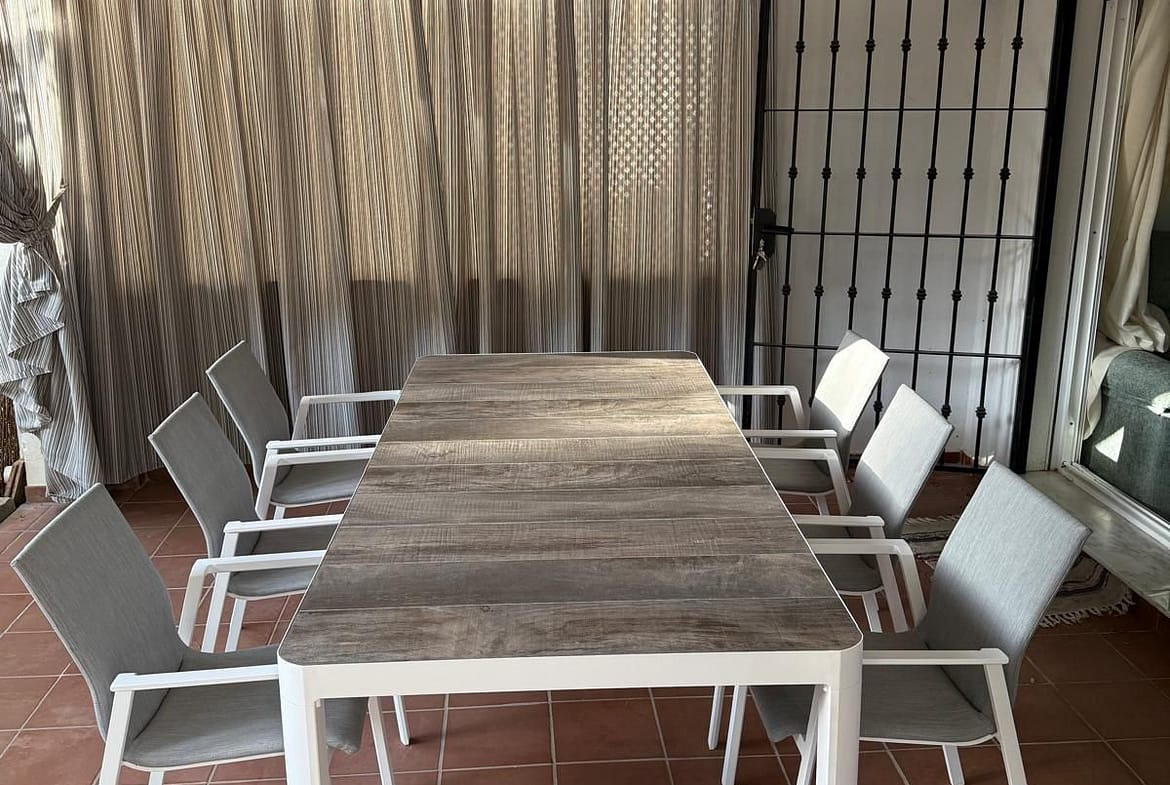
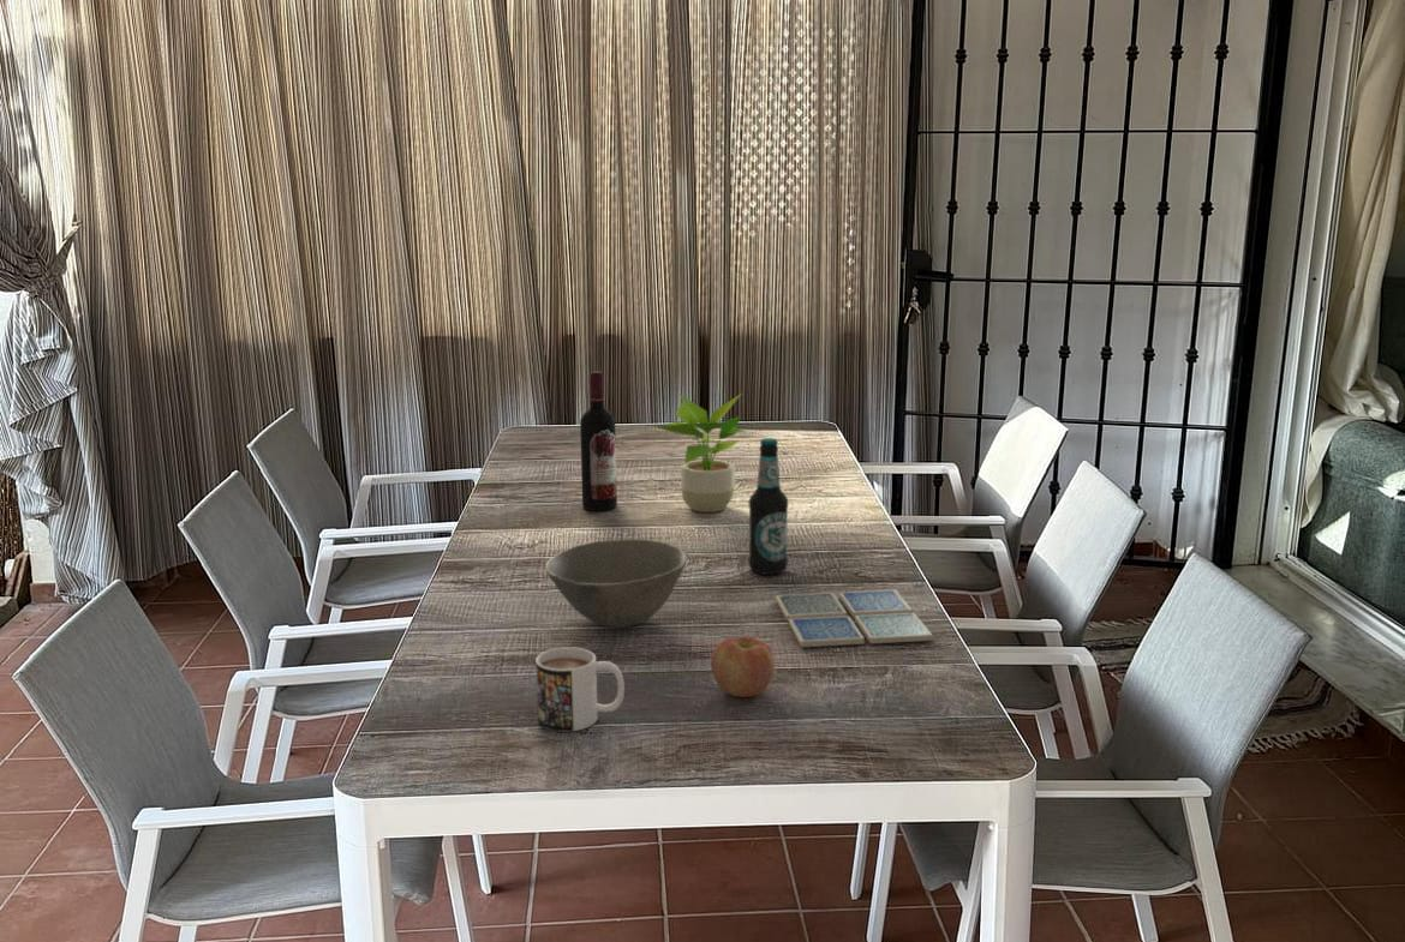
+ potted plant [652,392,747,514]
+ apple [710,635,776,698]
+ wine bottle [579,371,618,511]
+ drink coaster [775,589,933,648]
+ bowl [545,538,688,629]
+ mug [534,646,626,733]
+ bottle [747,437,789,576]
